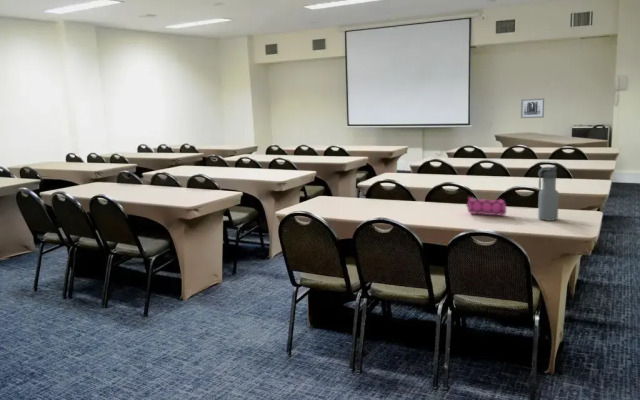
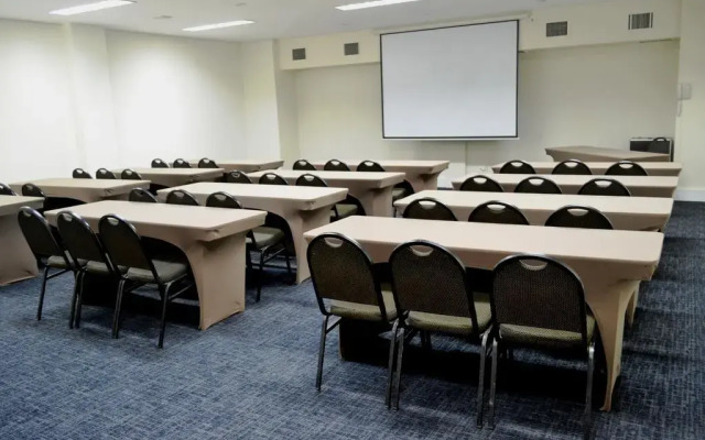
- wall art [520,97,545,119]
- water bottle [537,166,560,222]
- pencil case [465,196,507,217]
